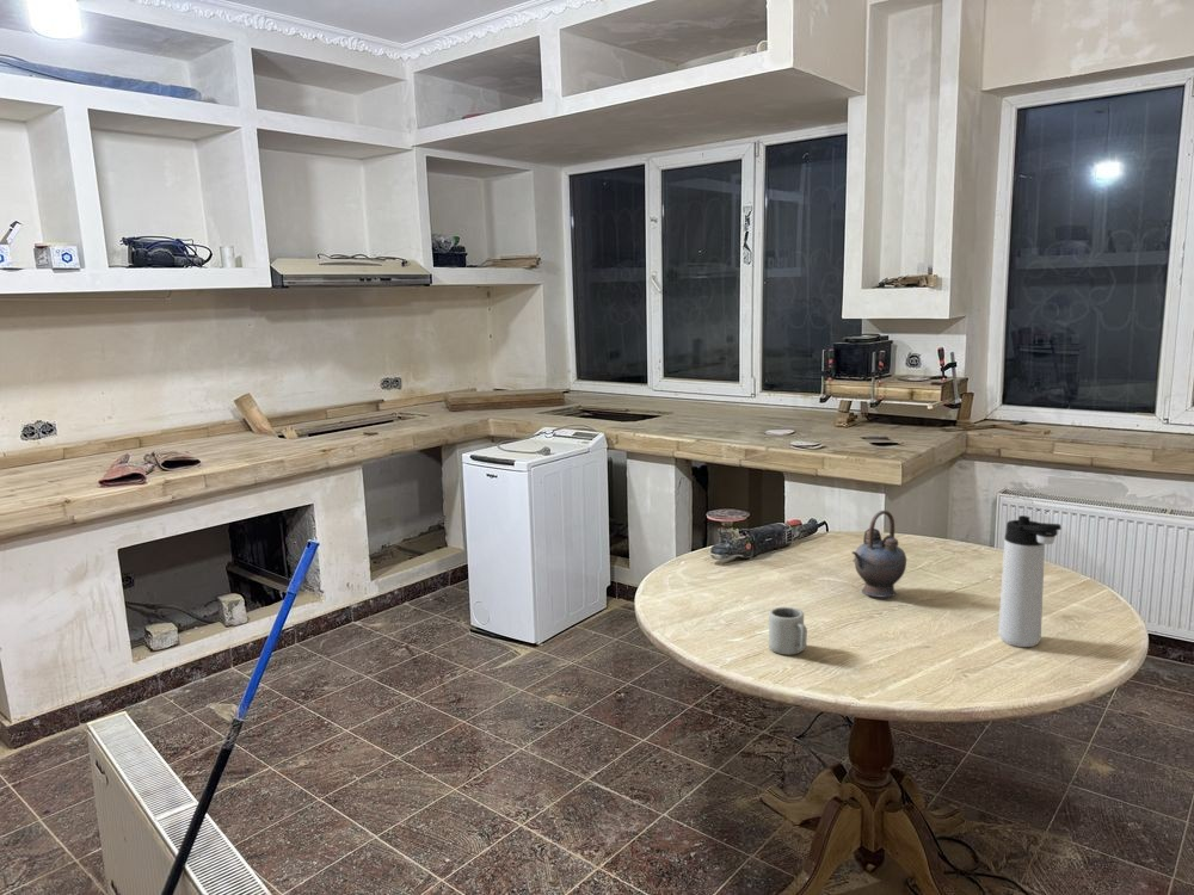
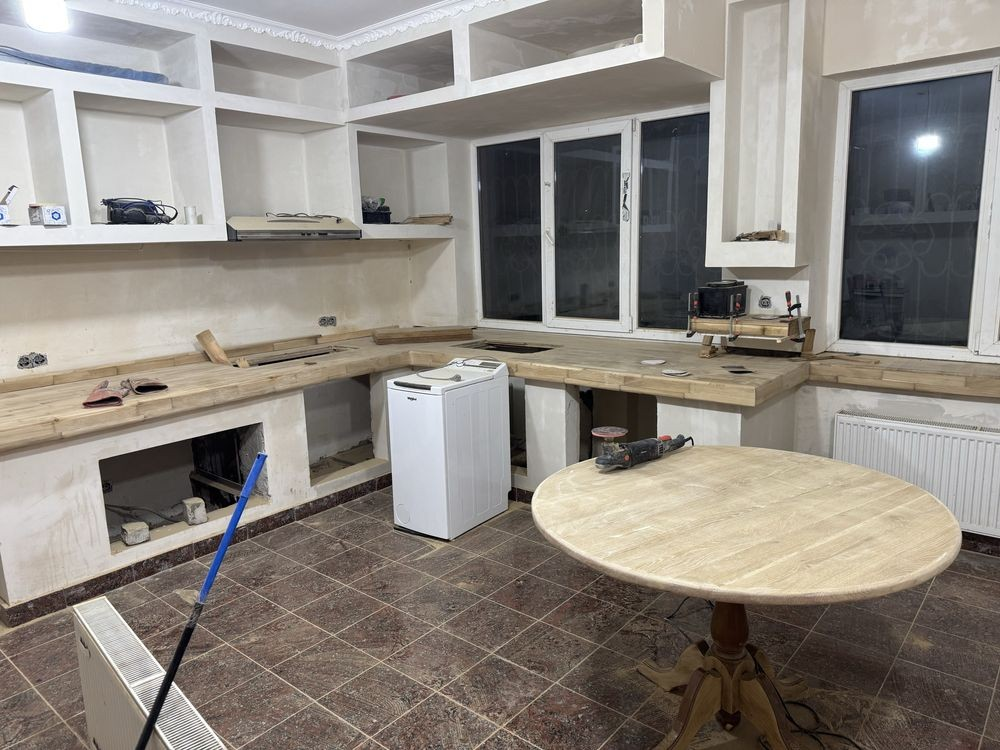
- cup [768,606,808,656]
- teapot [850,510,907,598]
- thermos bottle [997,514,1063,648]
